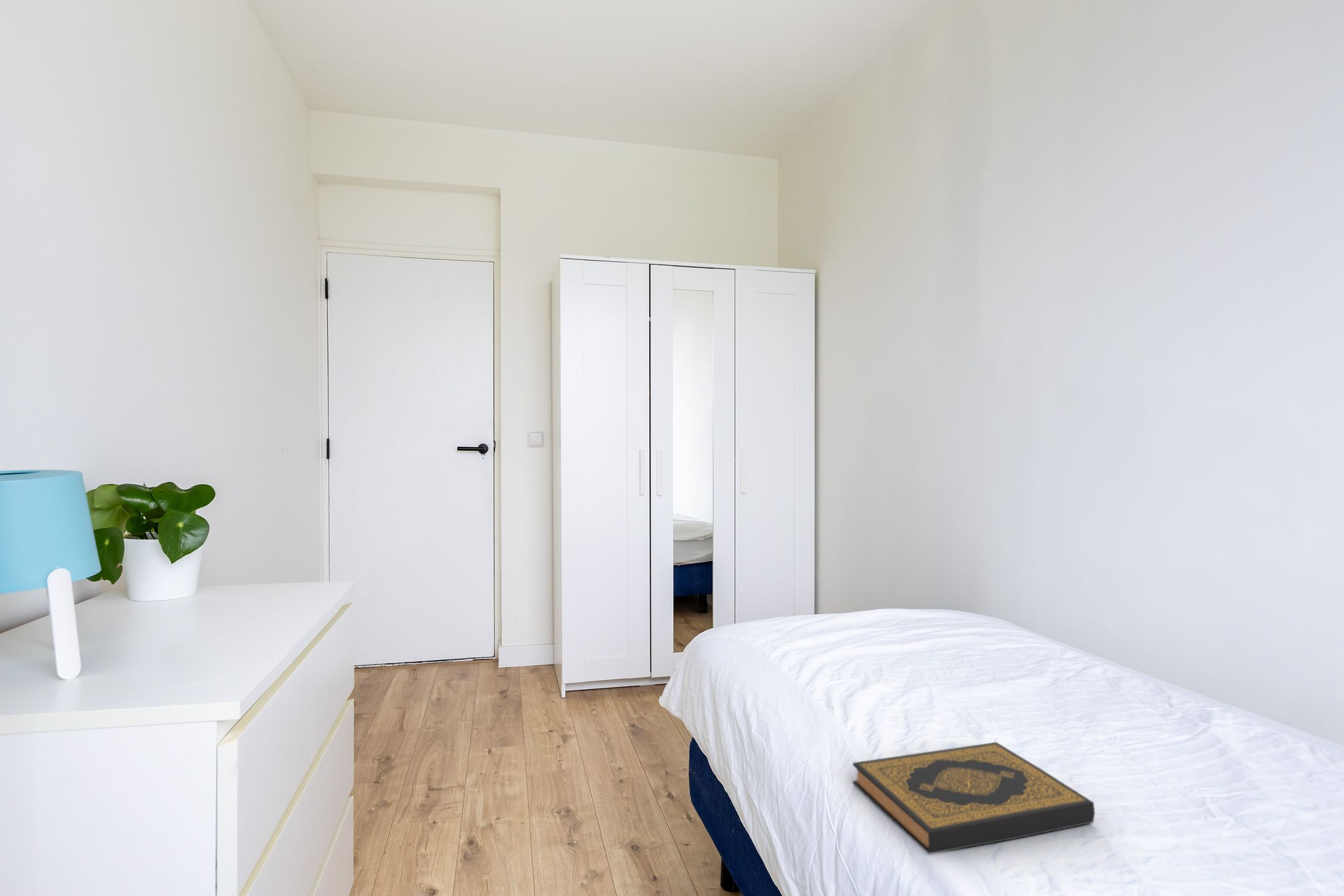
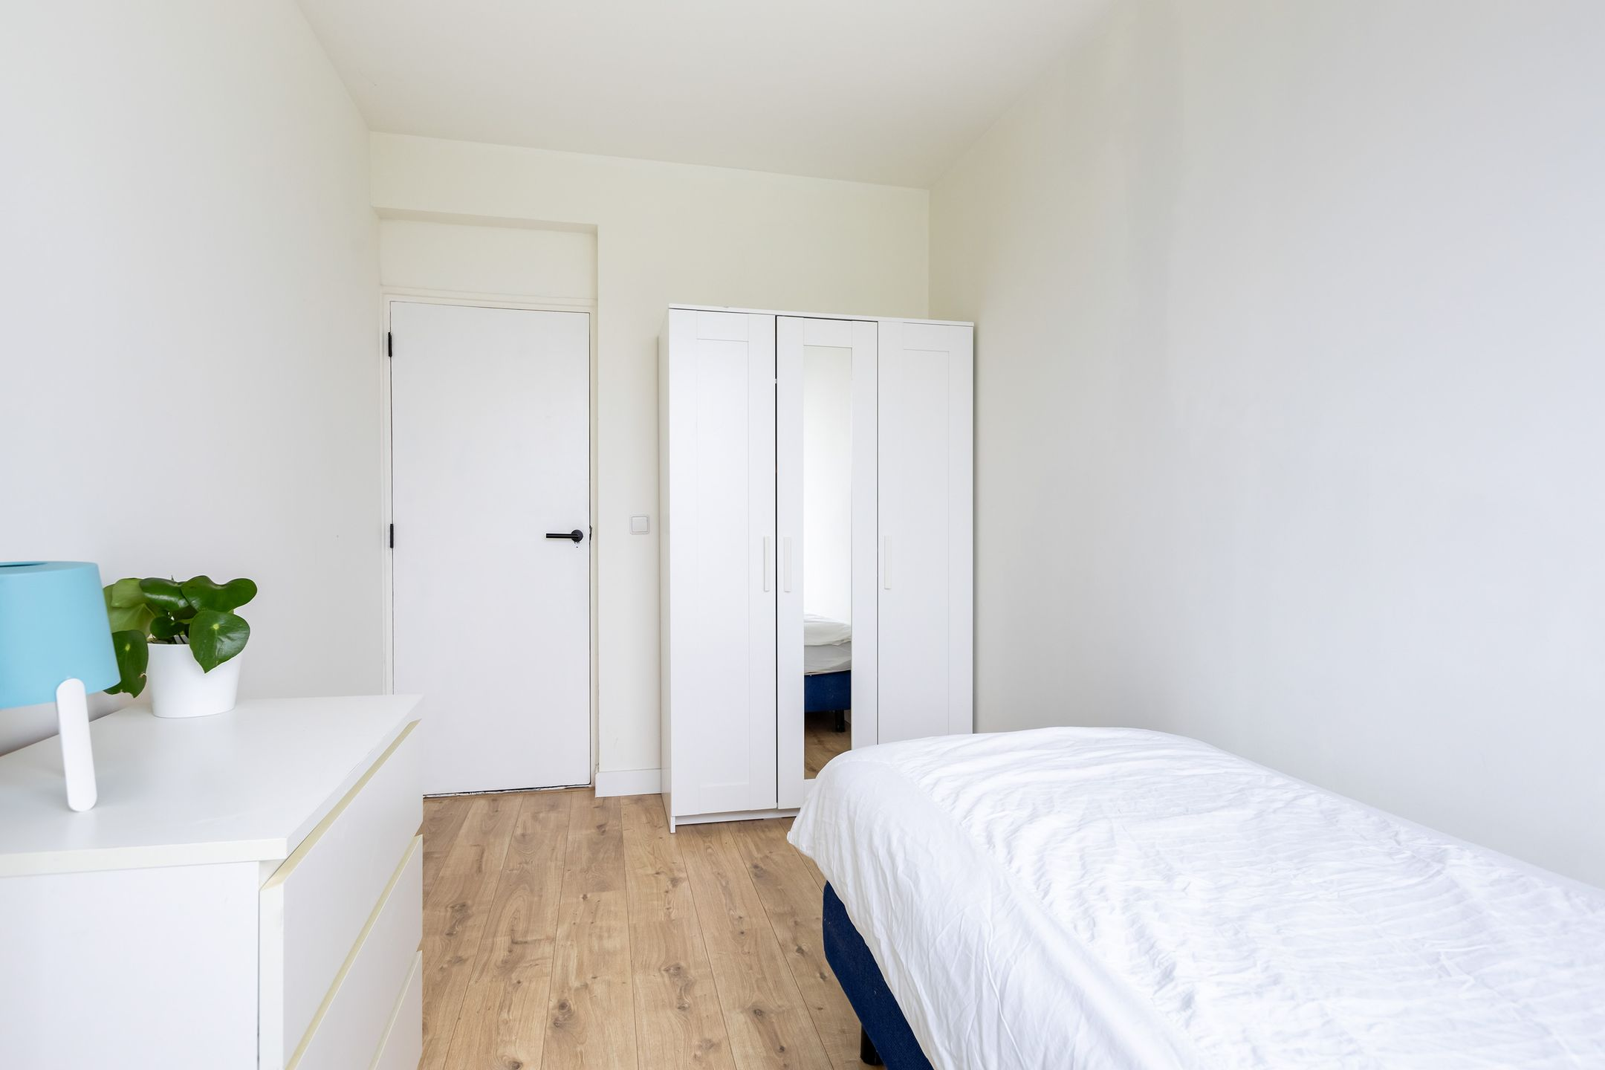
- hardback book [852,742,1096,854]
